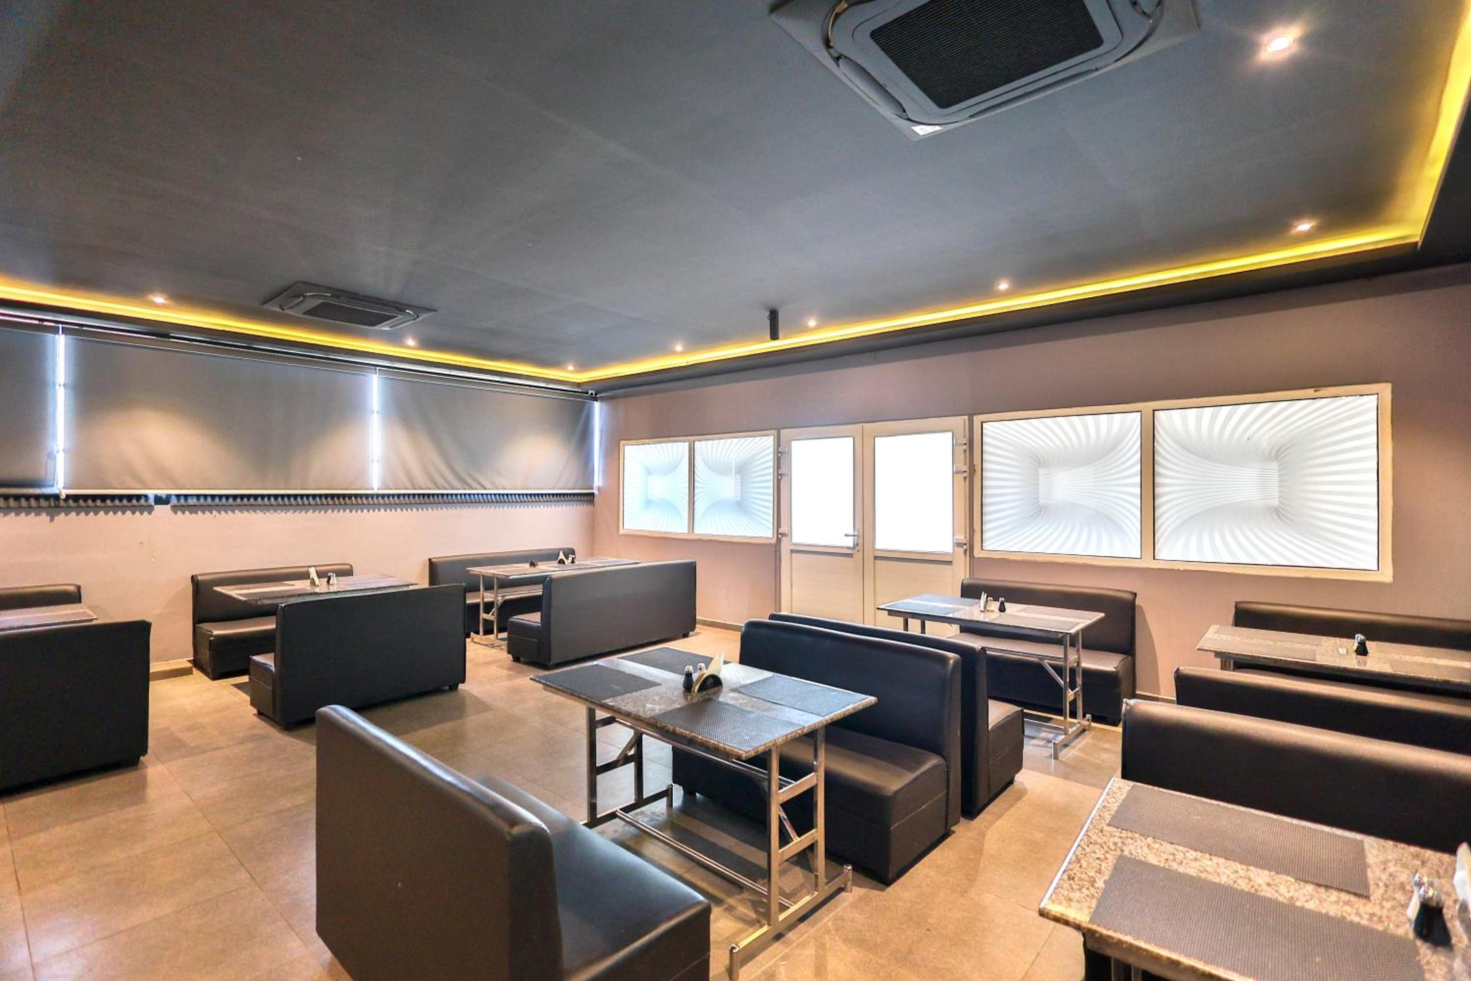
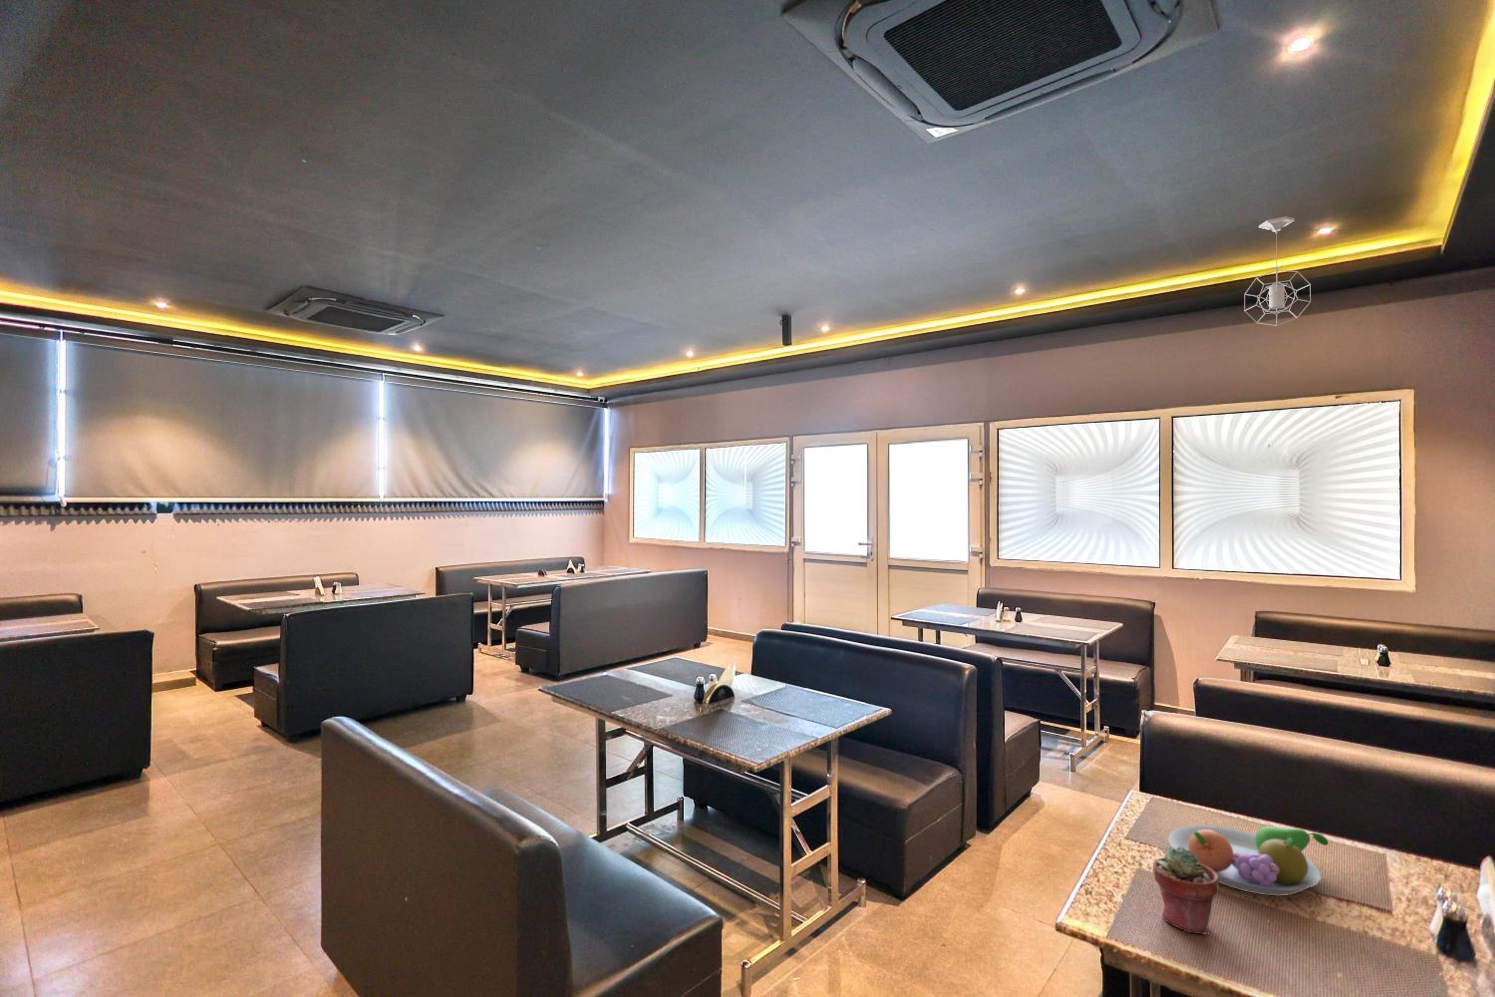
+ pendant light [1244,216,1311,326]
+ potted succulent [1152,846,1219,936]
+ fruit bowl [1168,825,1329,897]
